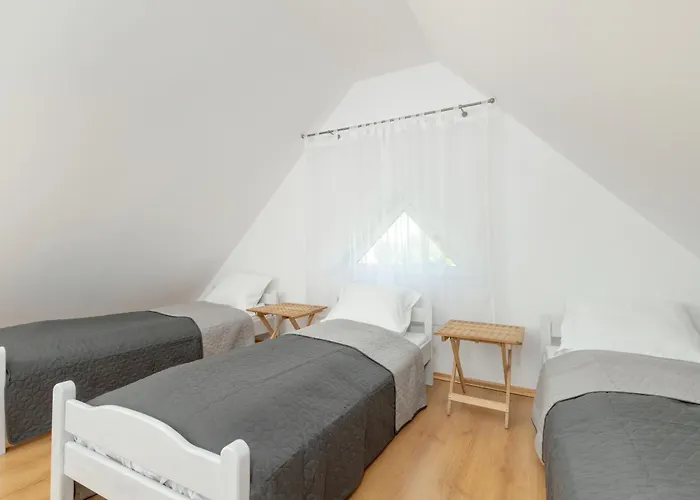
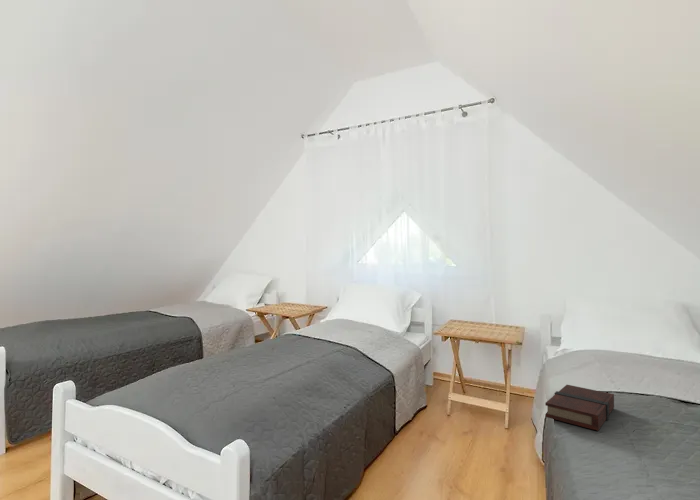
+ book [544,384,615,432]
